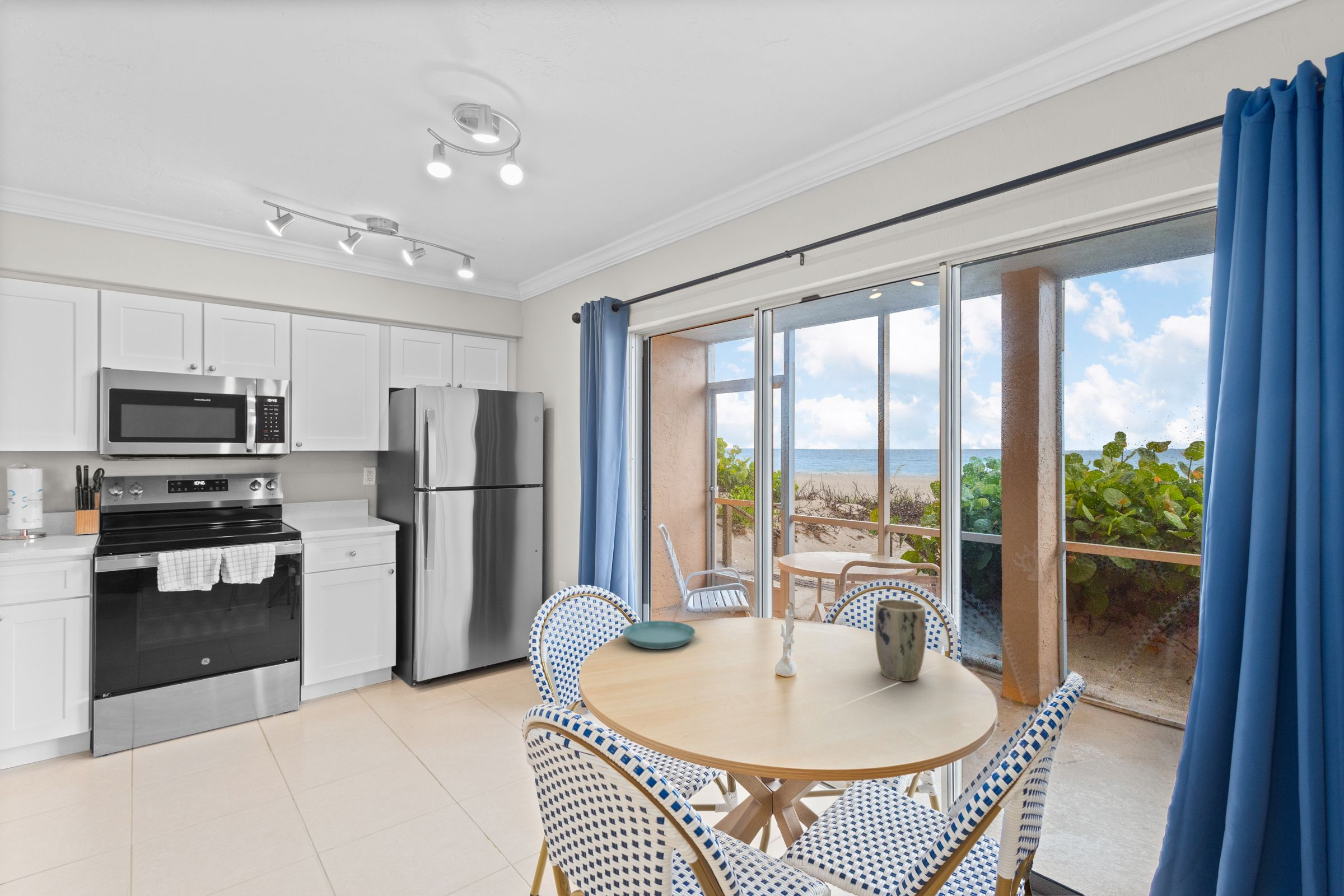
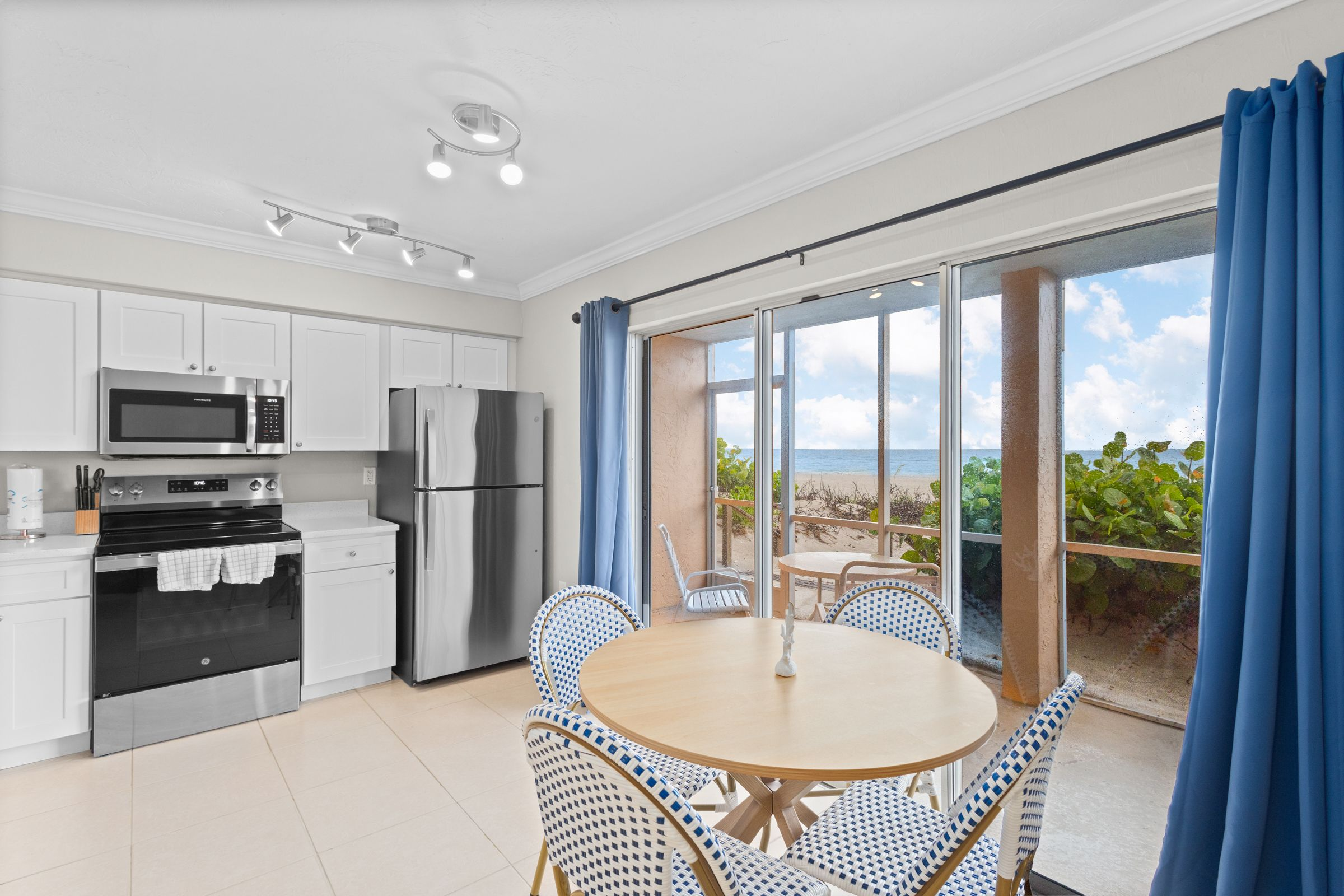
- saucer [623,620,696,650]
- plant pot [875,599,926,682]
